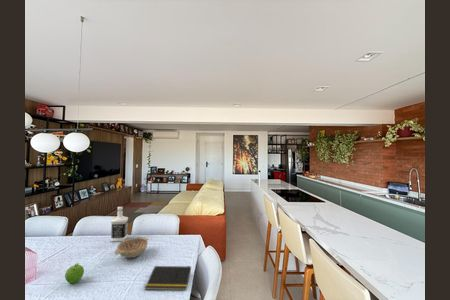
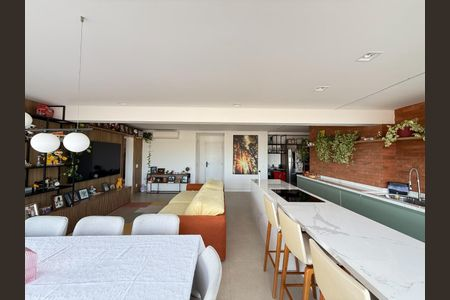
- decorative bowl [113,236,149,259]
- fruit [64,262,85,285]
- bottle [110,206,129,243]
- notepad [144,265,192,291]
